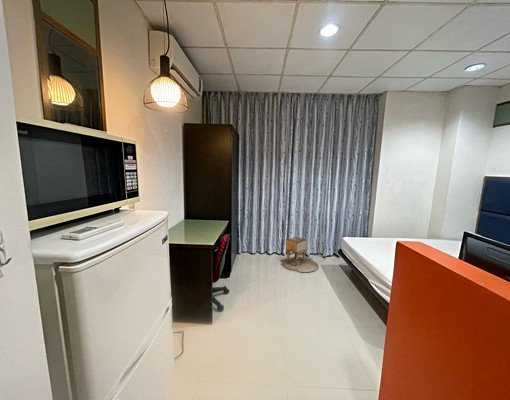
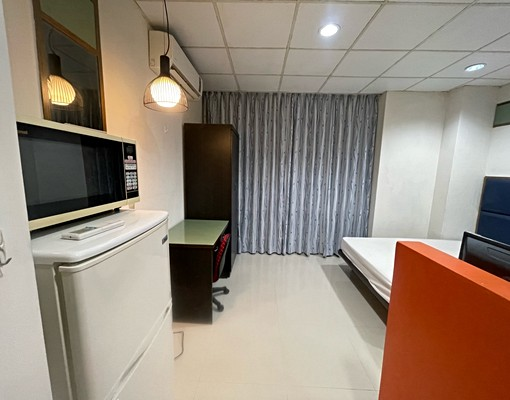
- nightstand [279,236,319,273]
